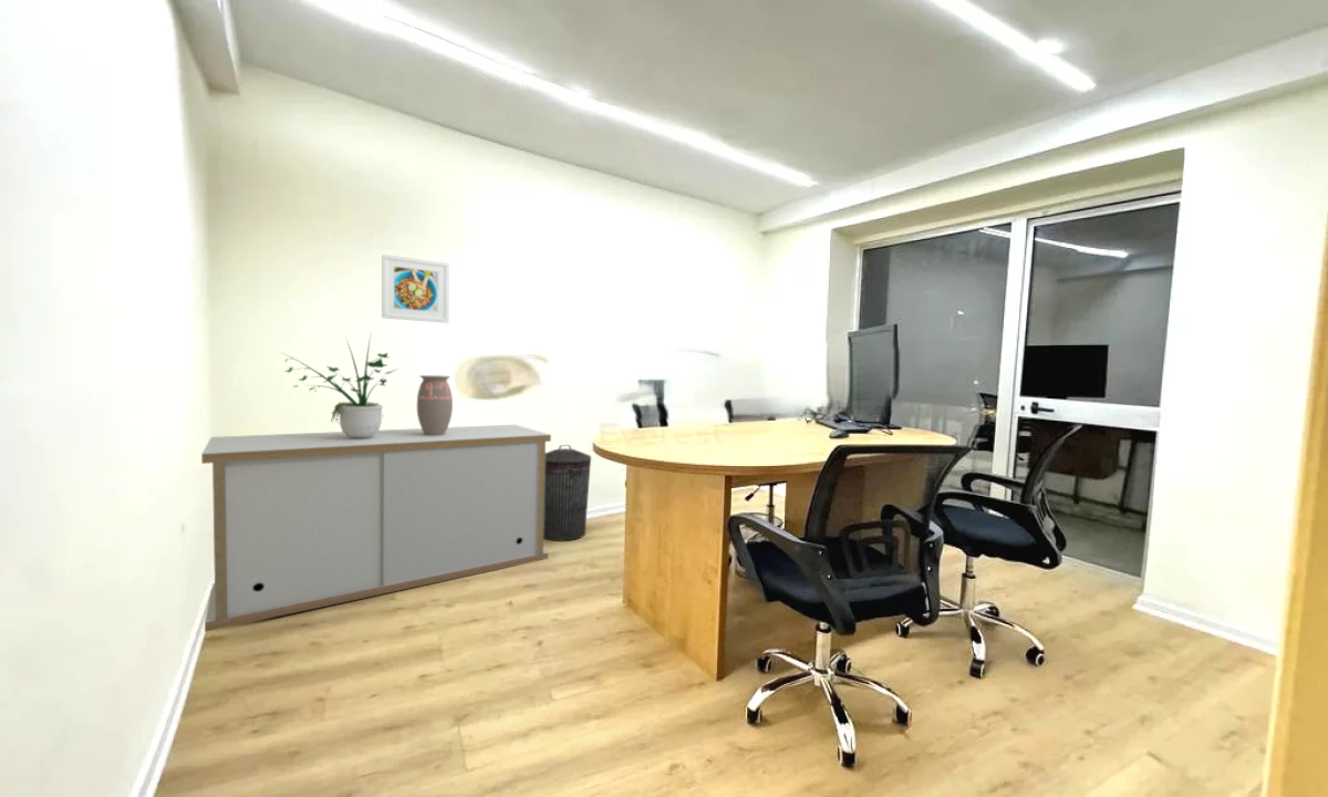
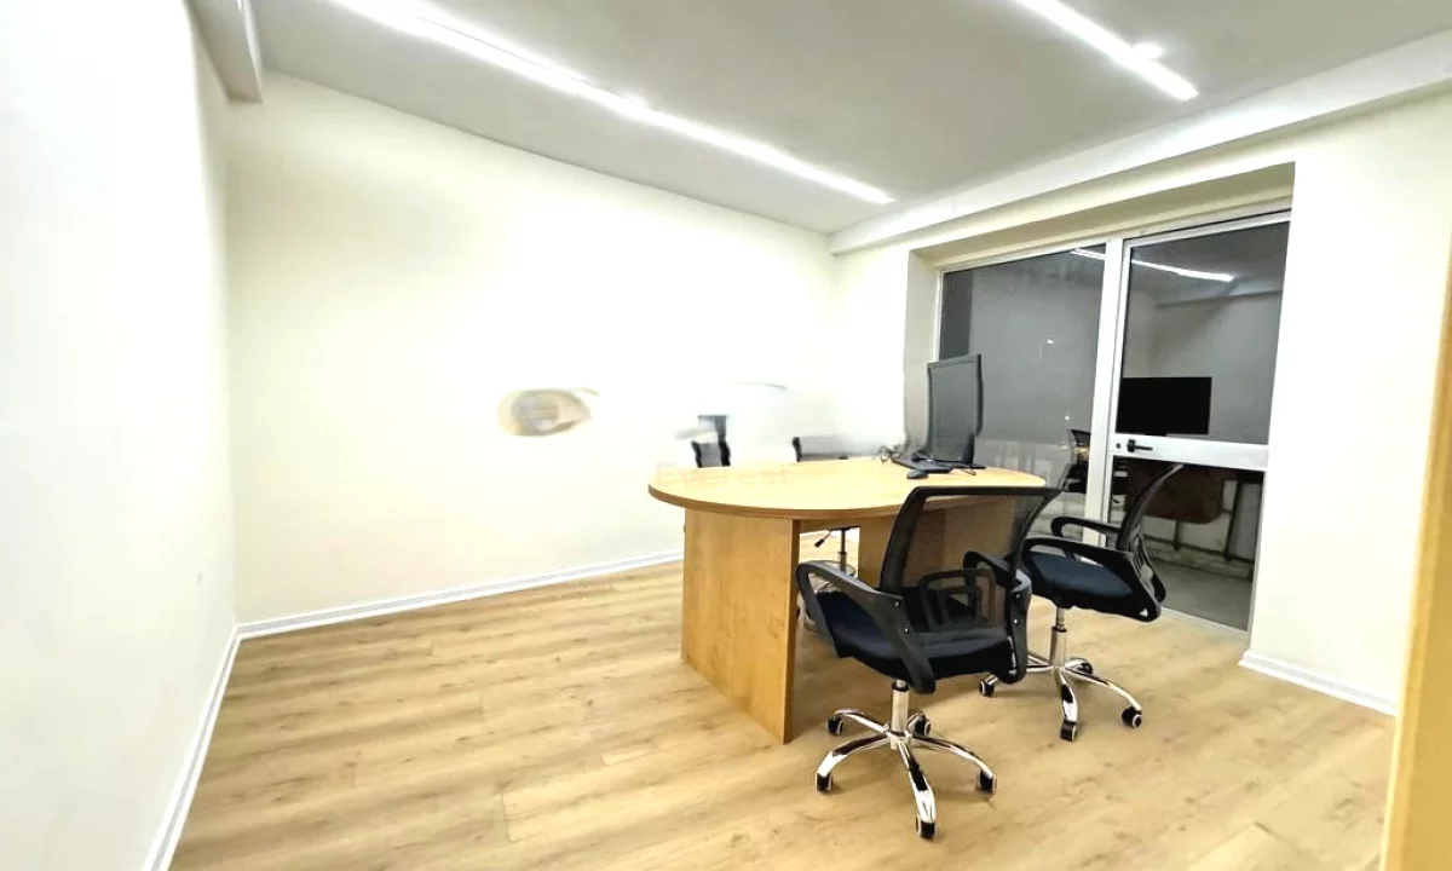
- decorative vase [416,374,454,435]
- storage cabinet [200,424,552,633]
- potted plant [278,330,398,438]
- trash can [543,444,592,542]
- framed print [381,253,450,324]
